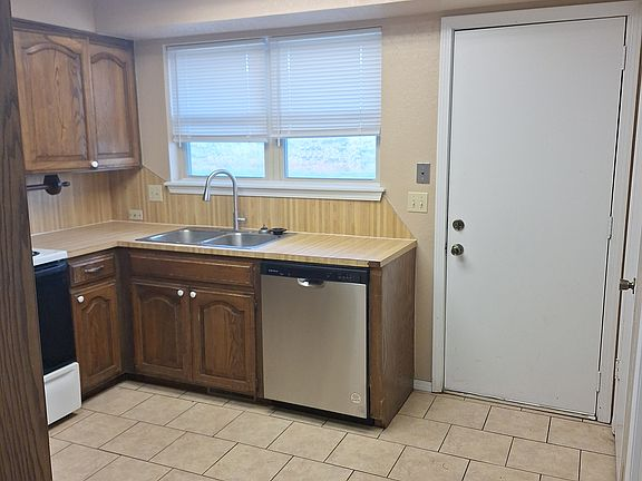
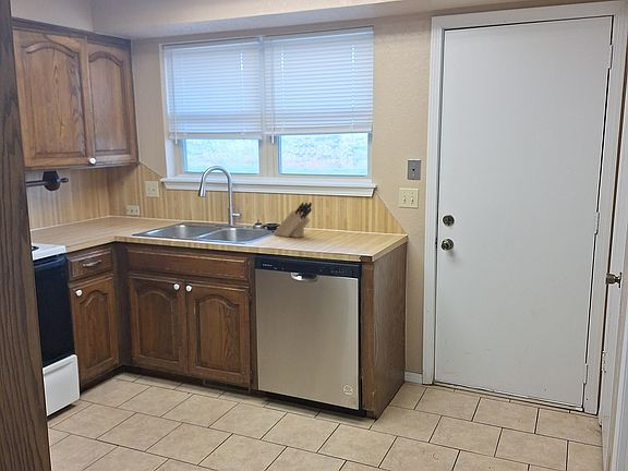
+ knife block [273,202,313,239]
